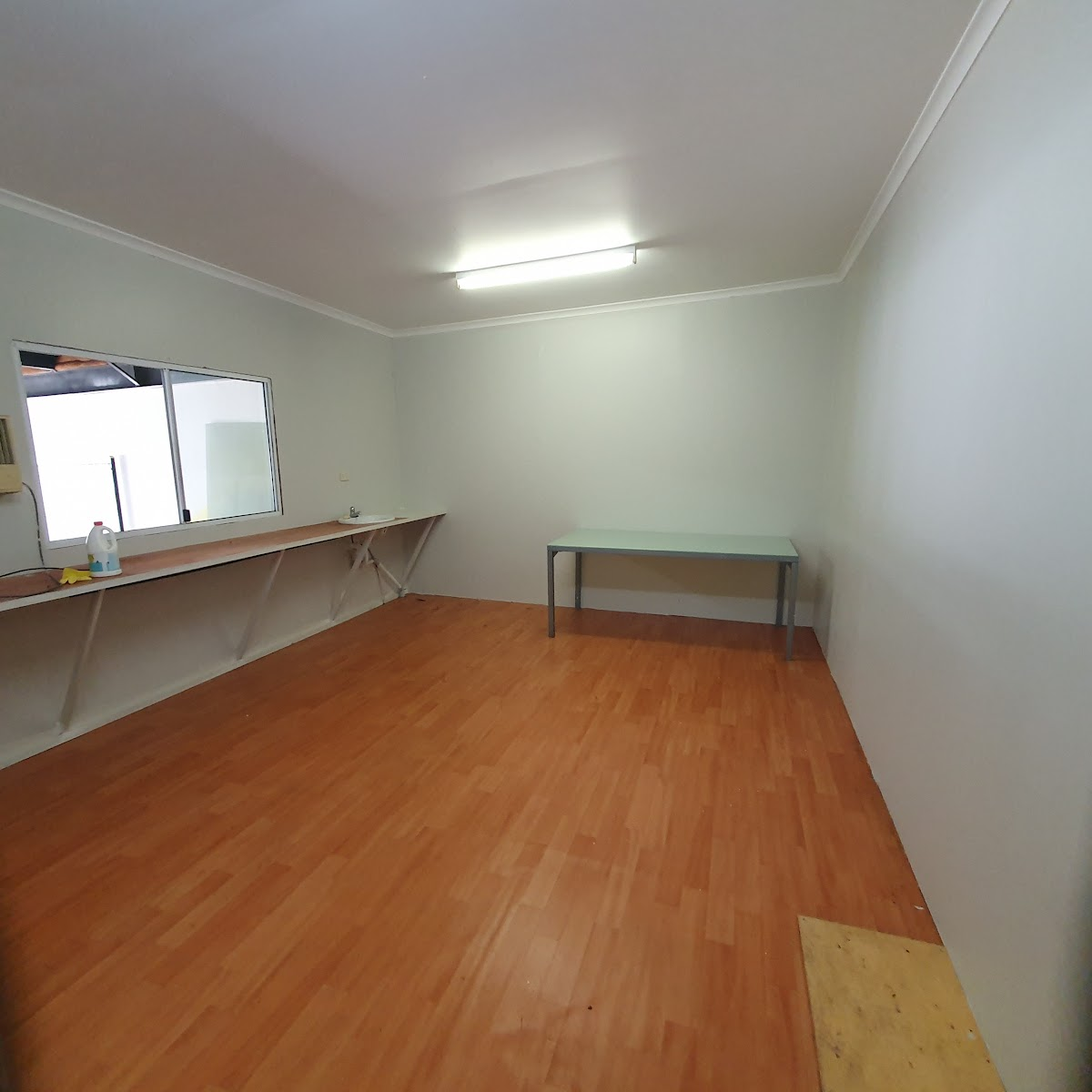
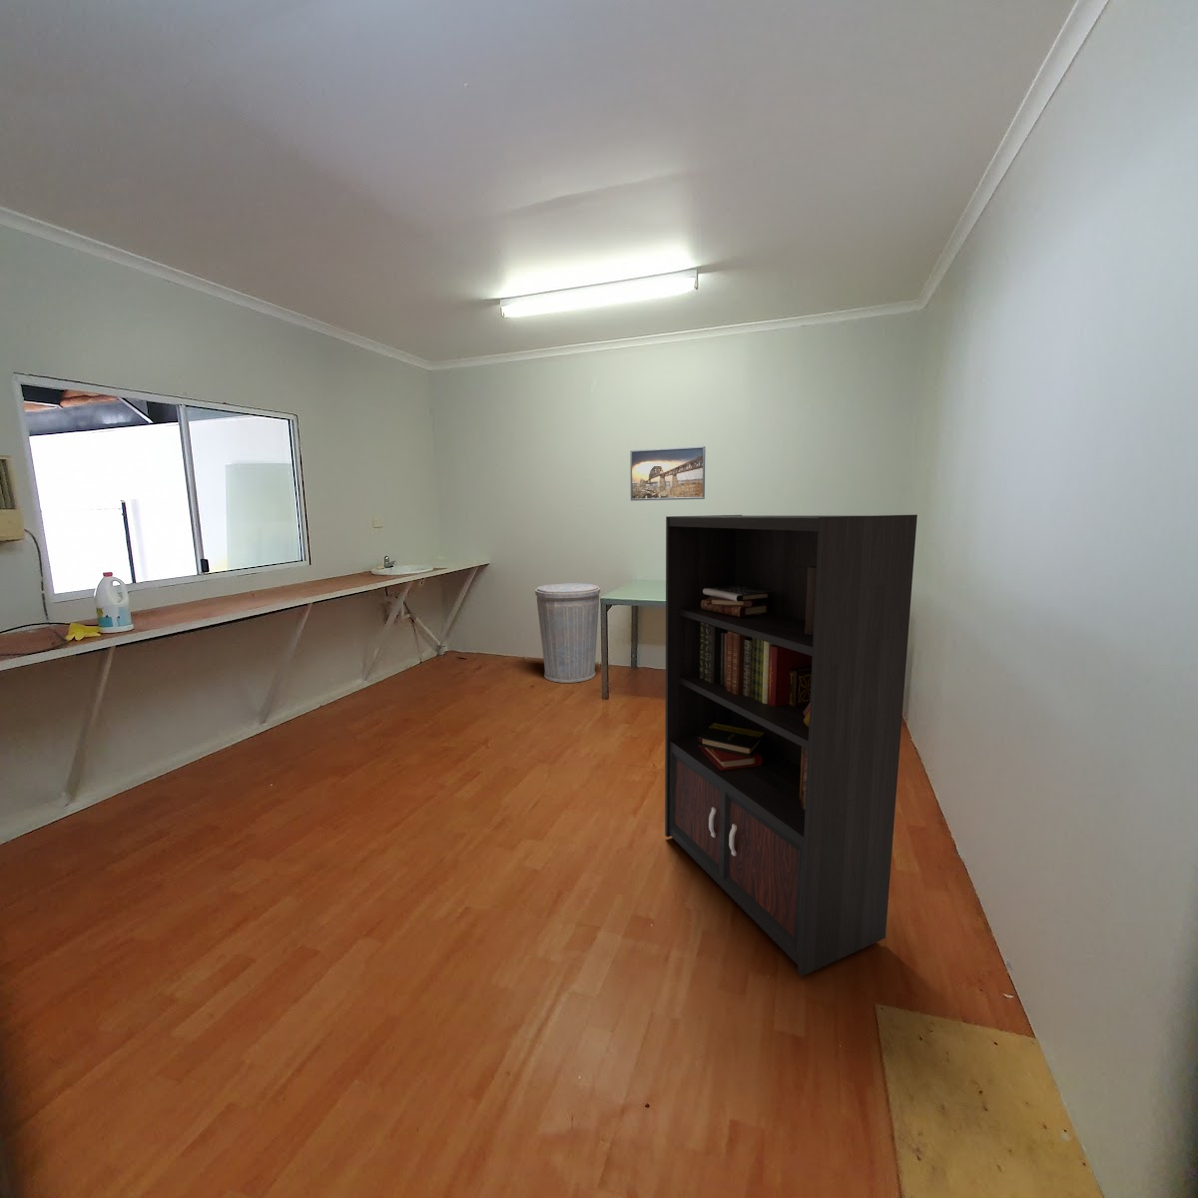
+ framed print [629,445,705,501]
+ trash can [534,583,601,683]
+ bookcase [664,515,1014,977]
